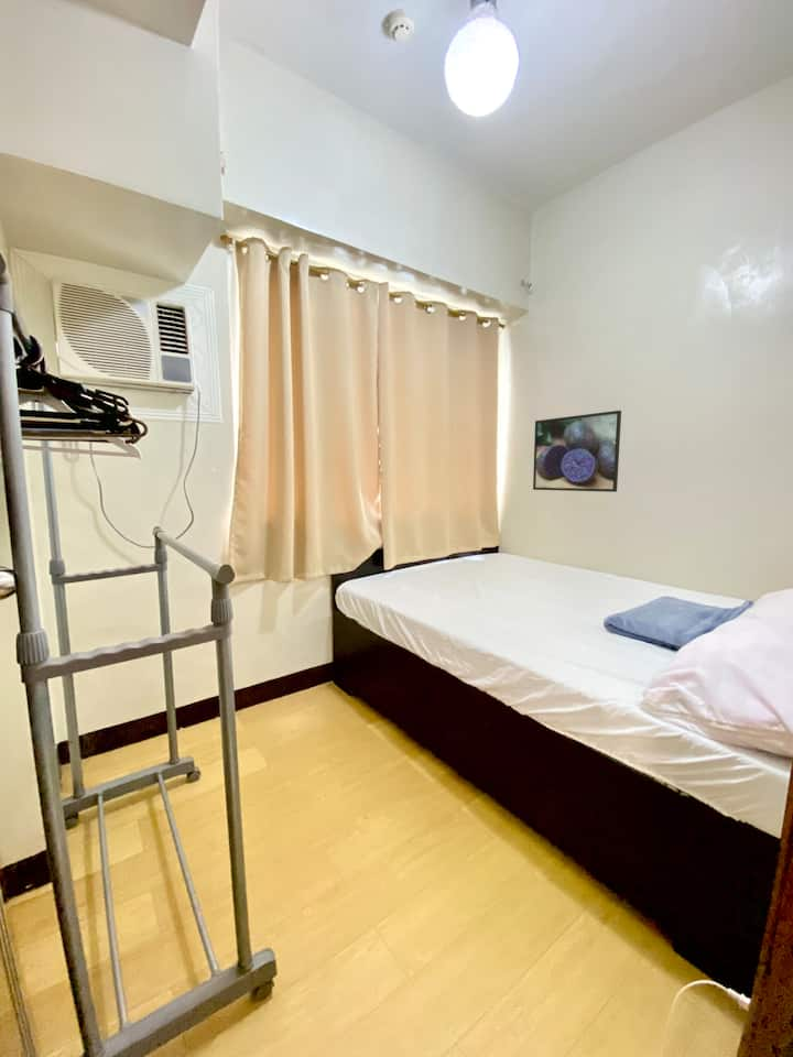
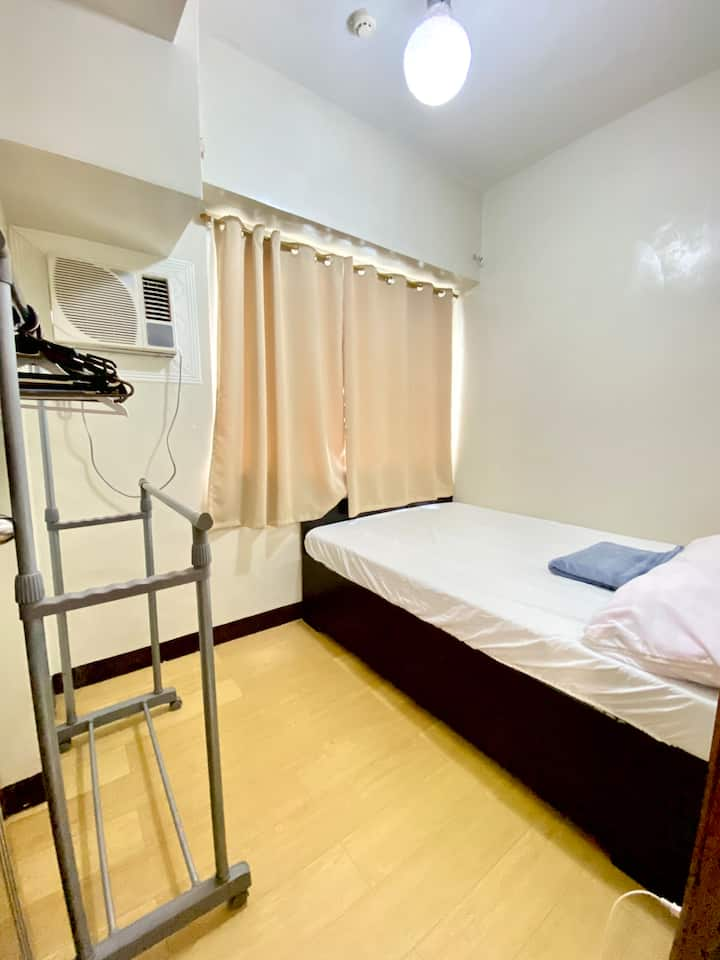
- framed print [532,410,622,493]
